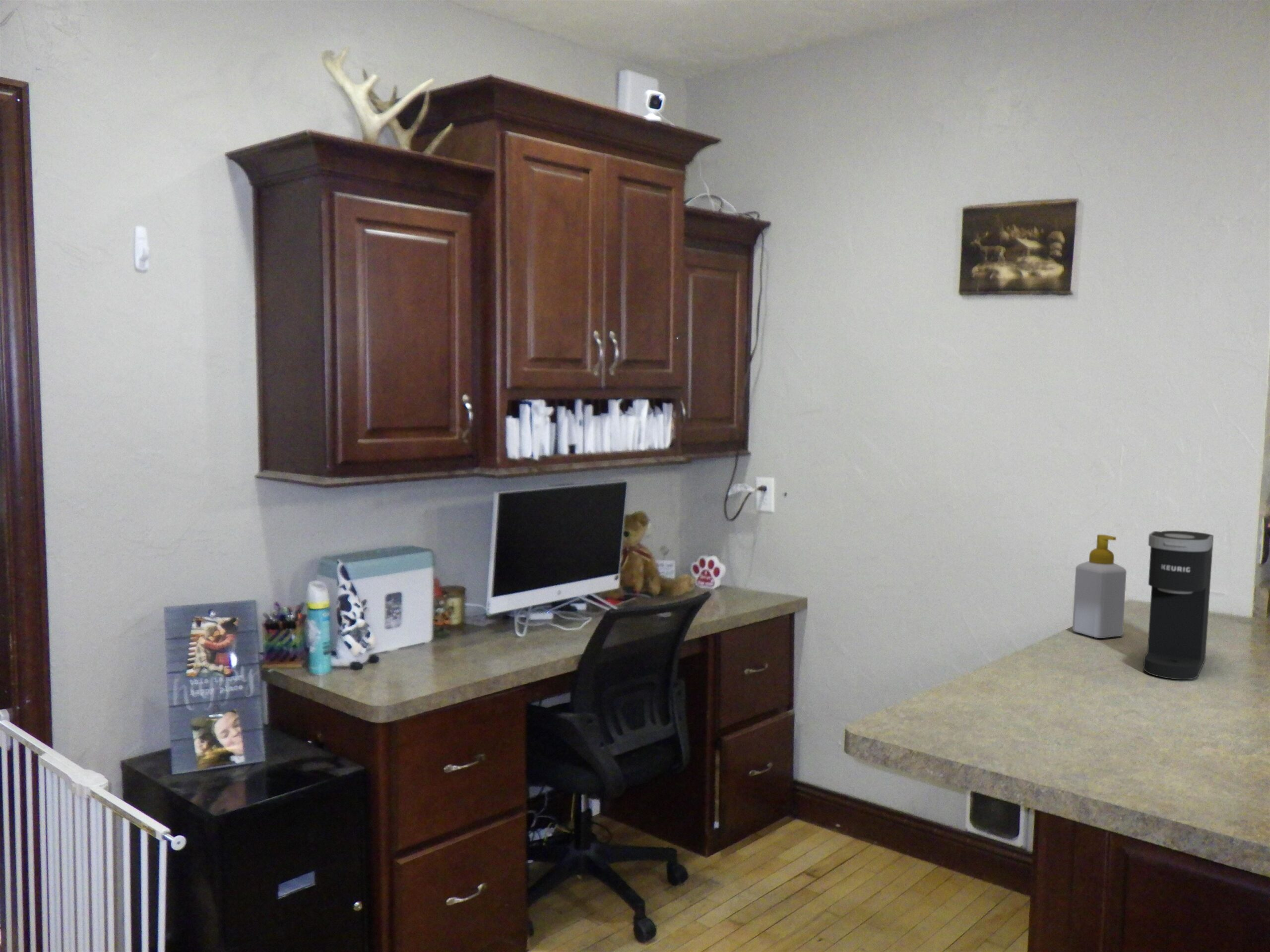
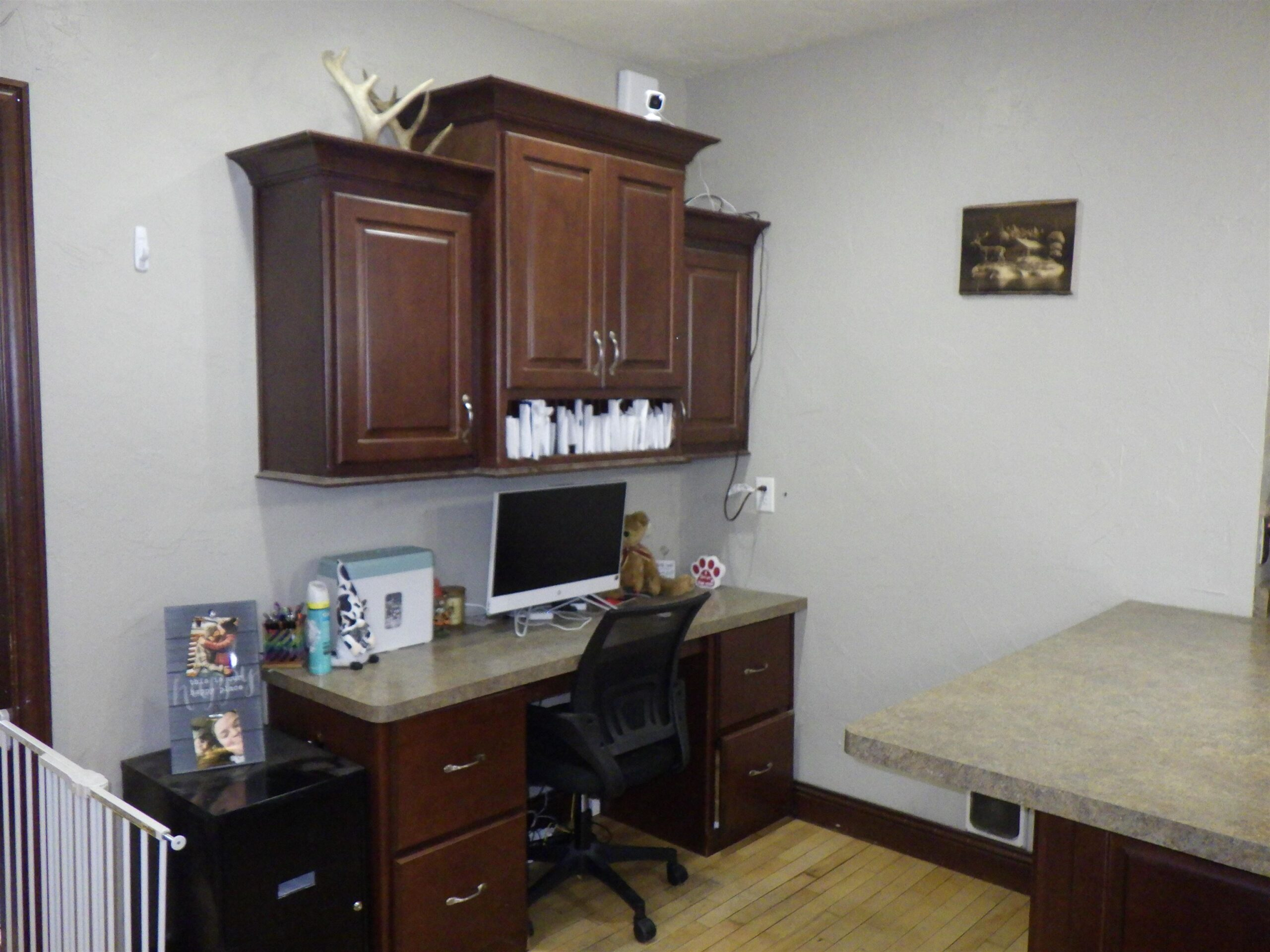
- soap bottle [1072,534,1127,639]
- coffee maker [1143,530,1214,680]
